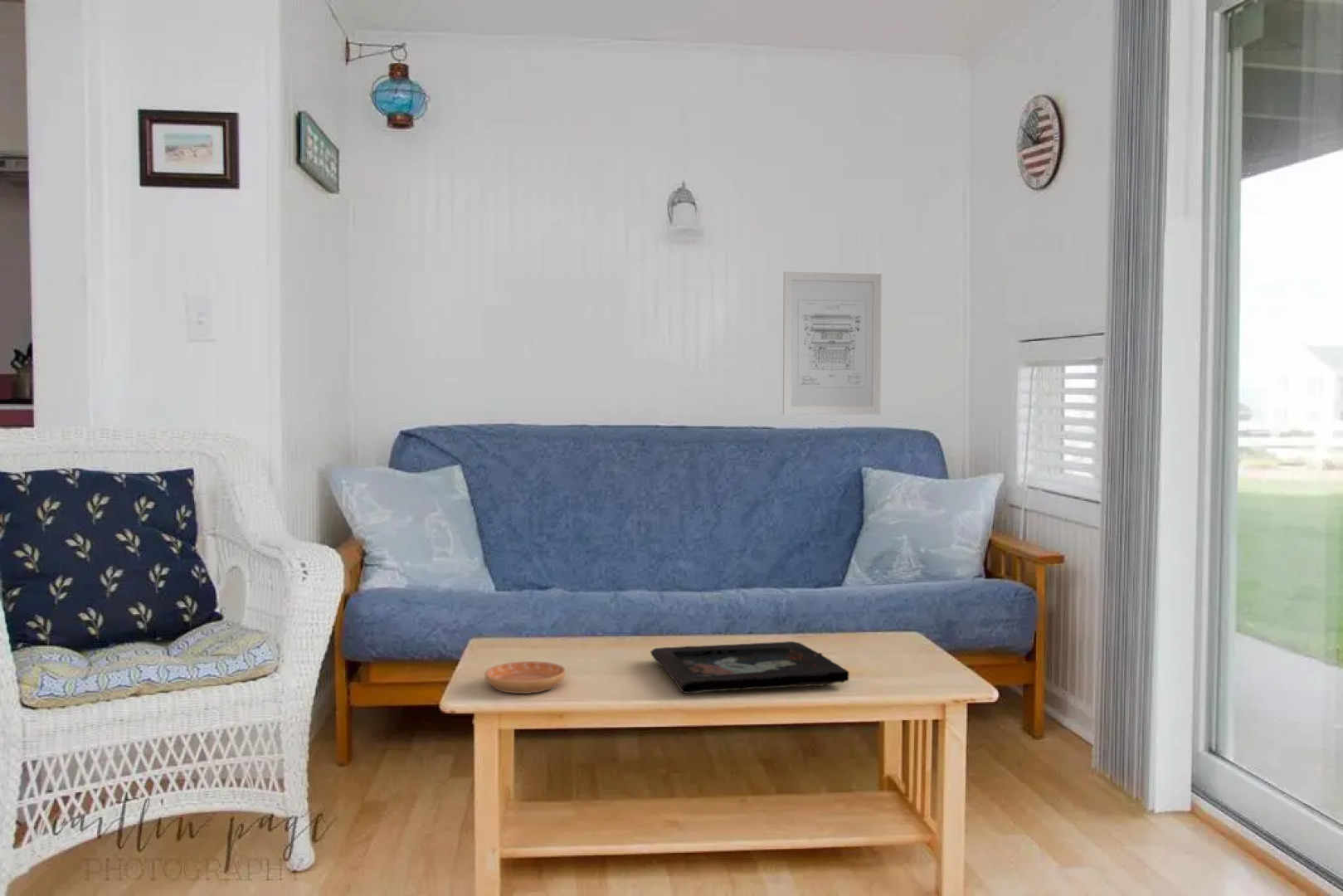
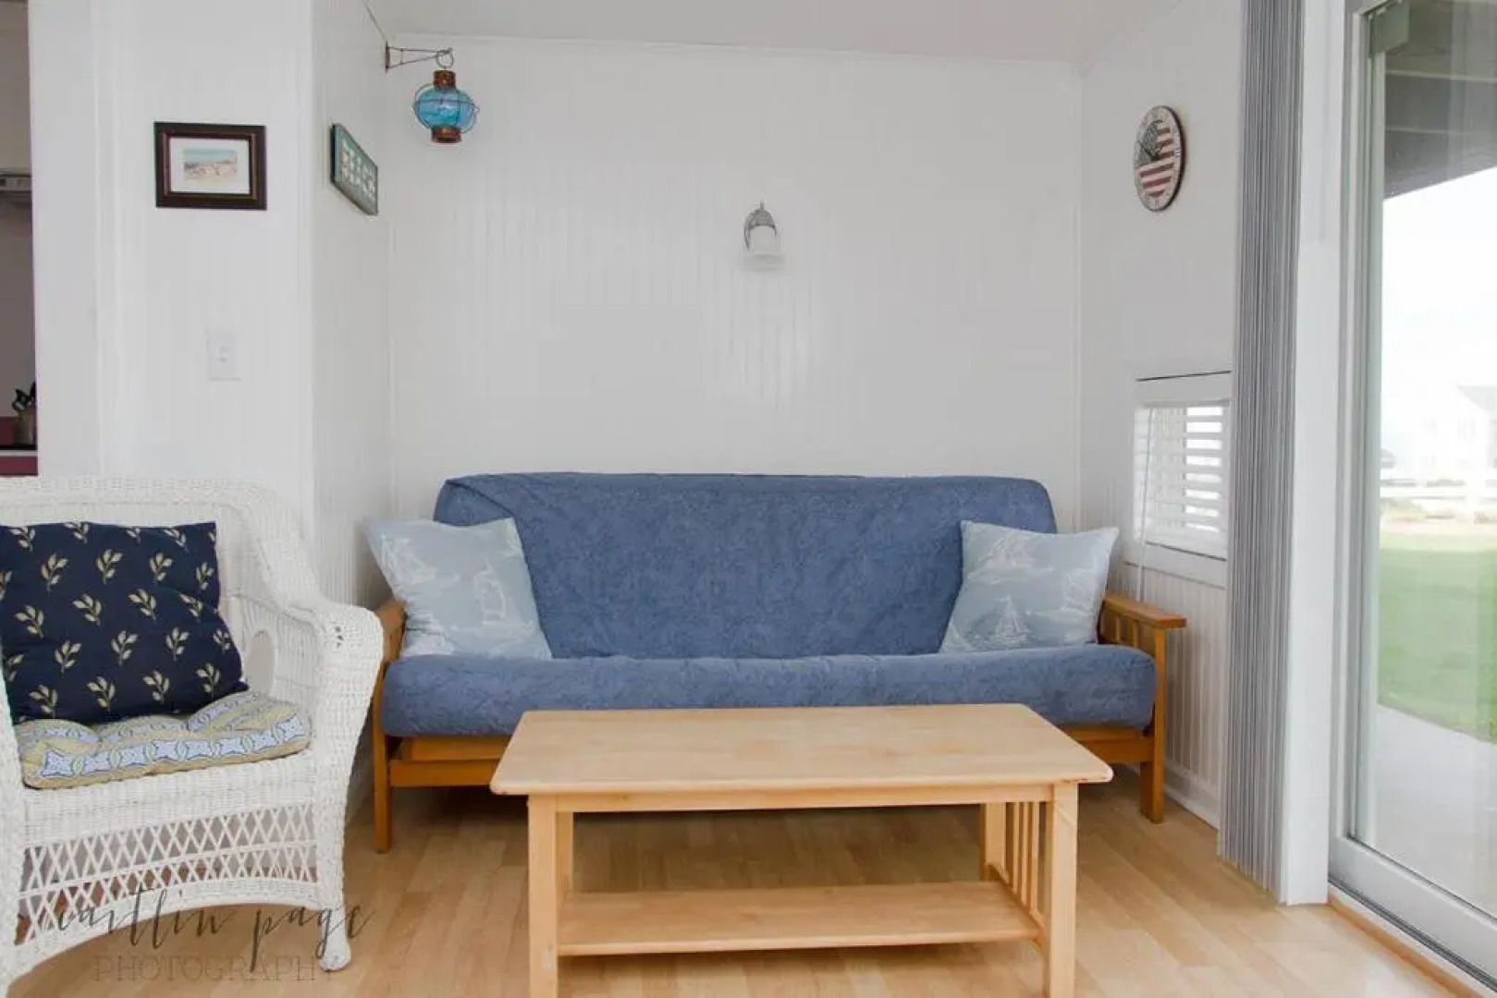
- decorative tray [650,640,849,694]
- saucer [484,660,567,694]
- wall art [782,270,882,416]
